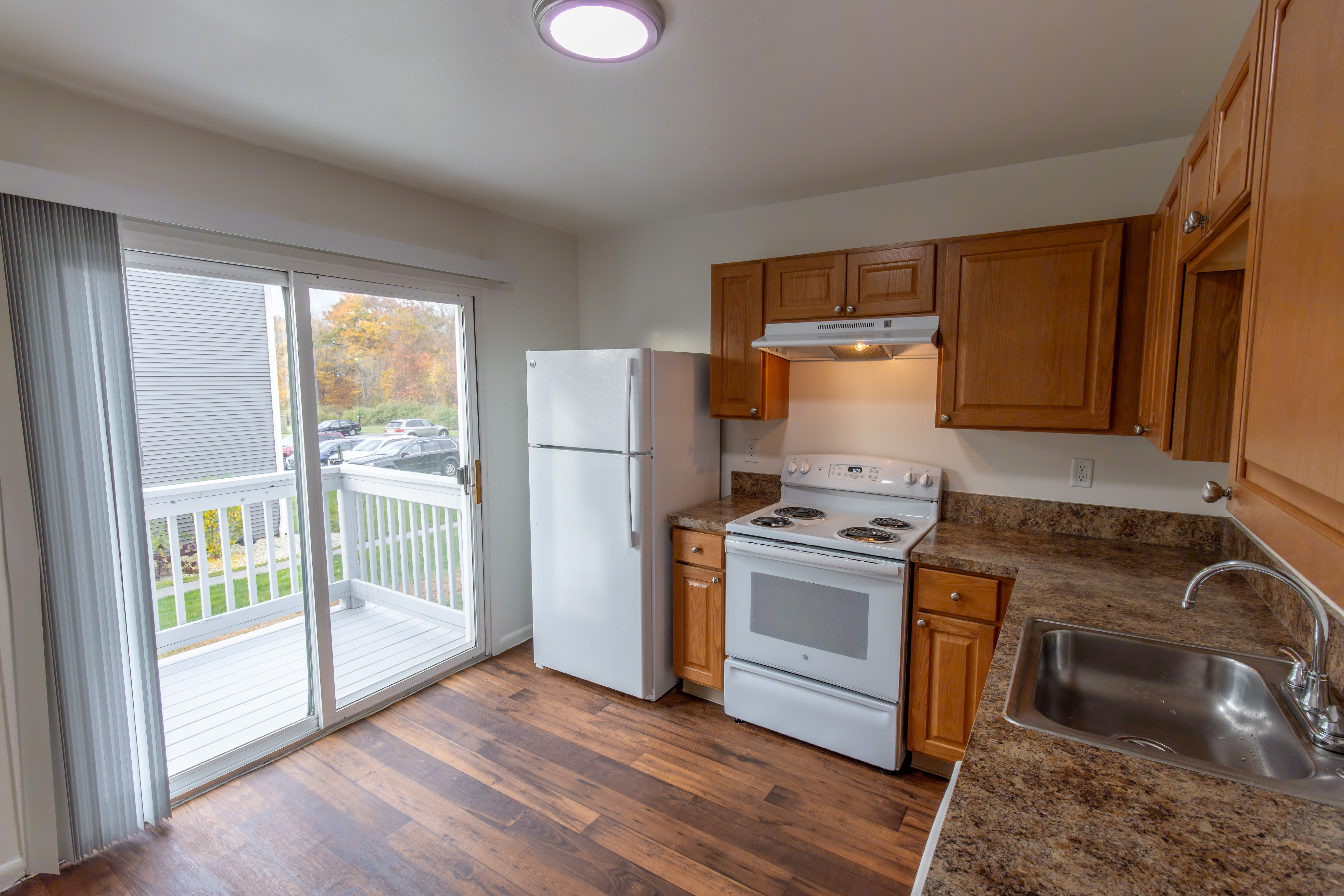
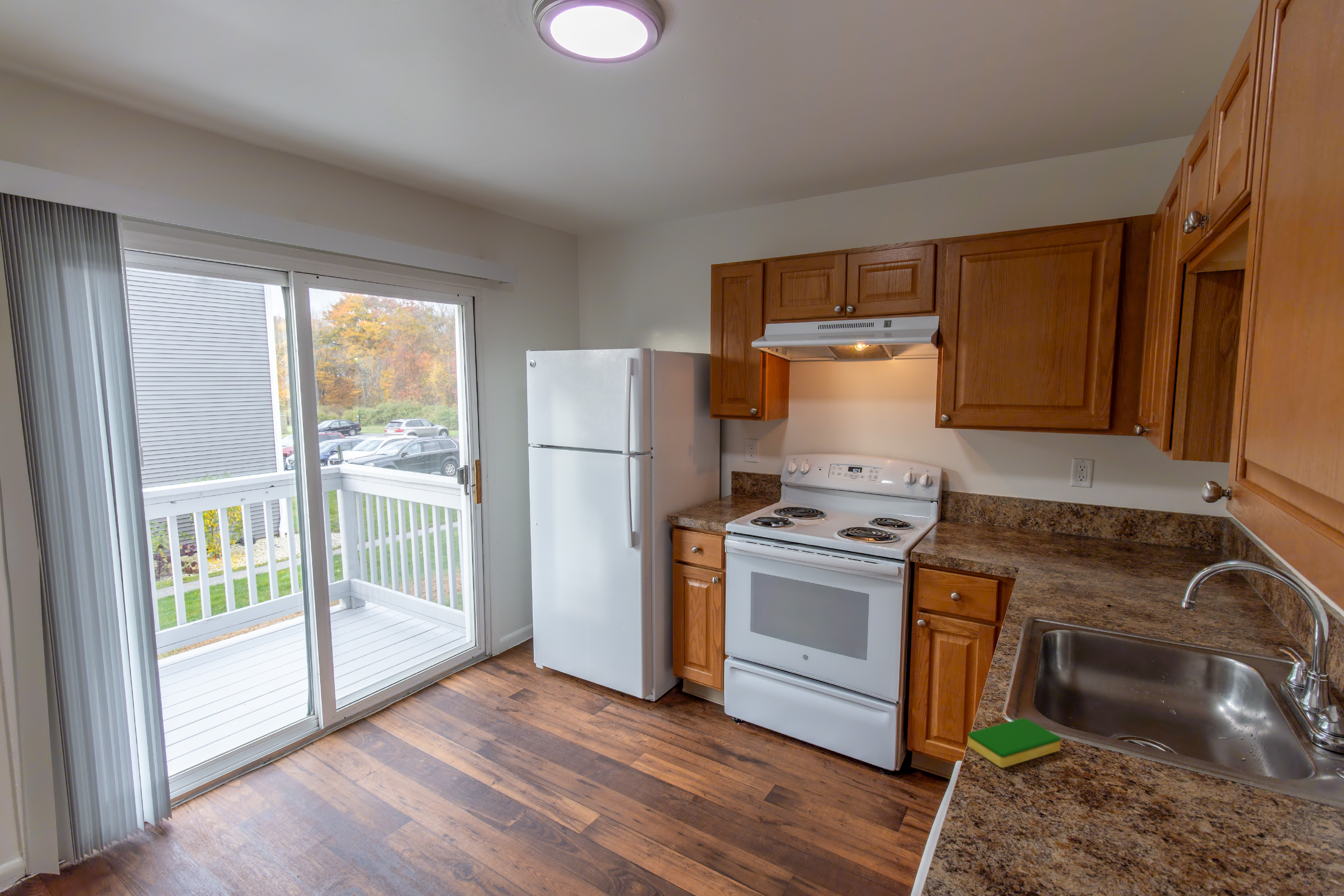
+ dish sponge [968,718,1061,768]
